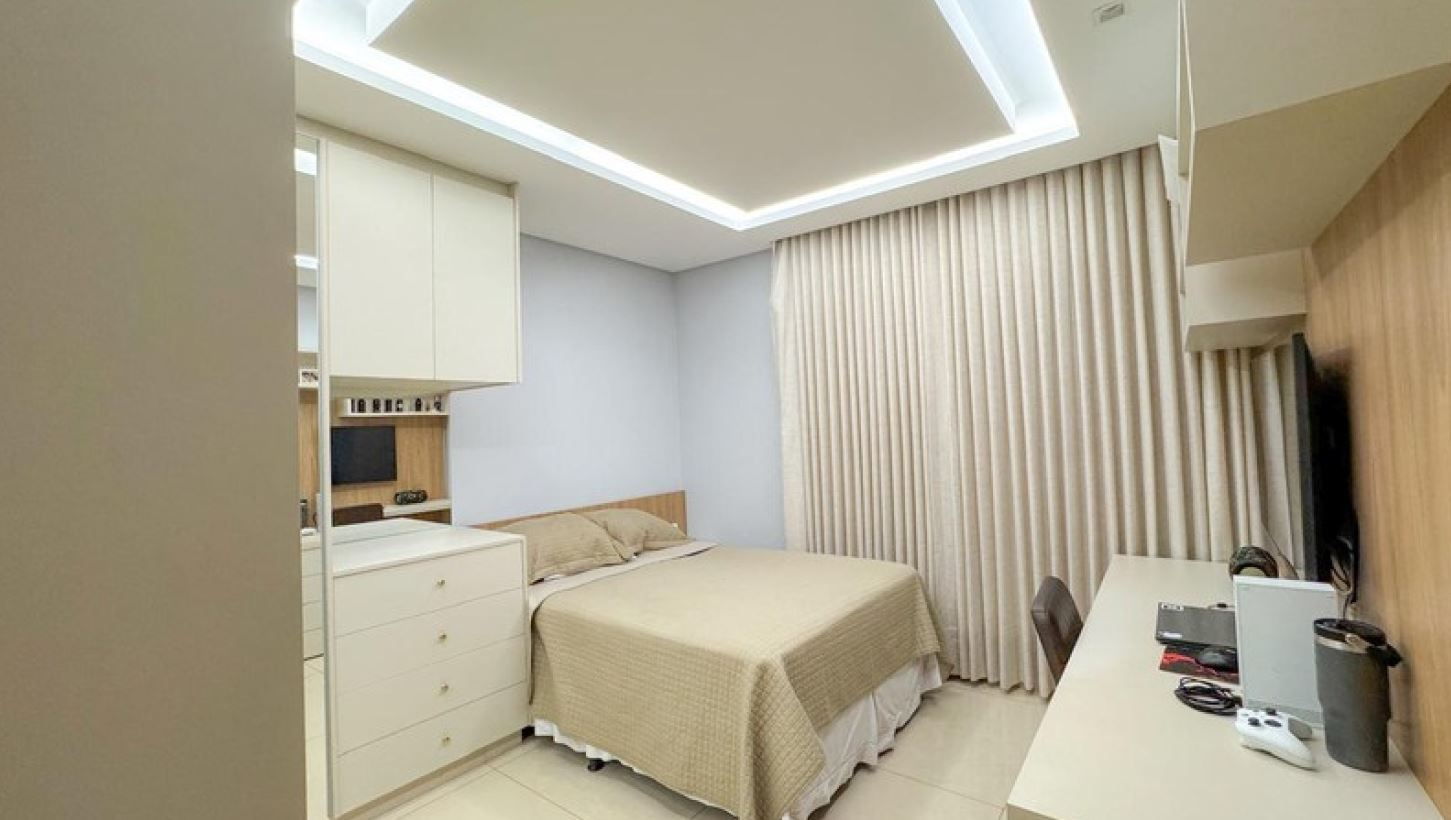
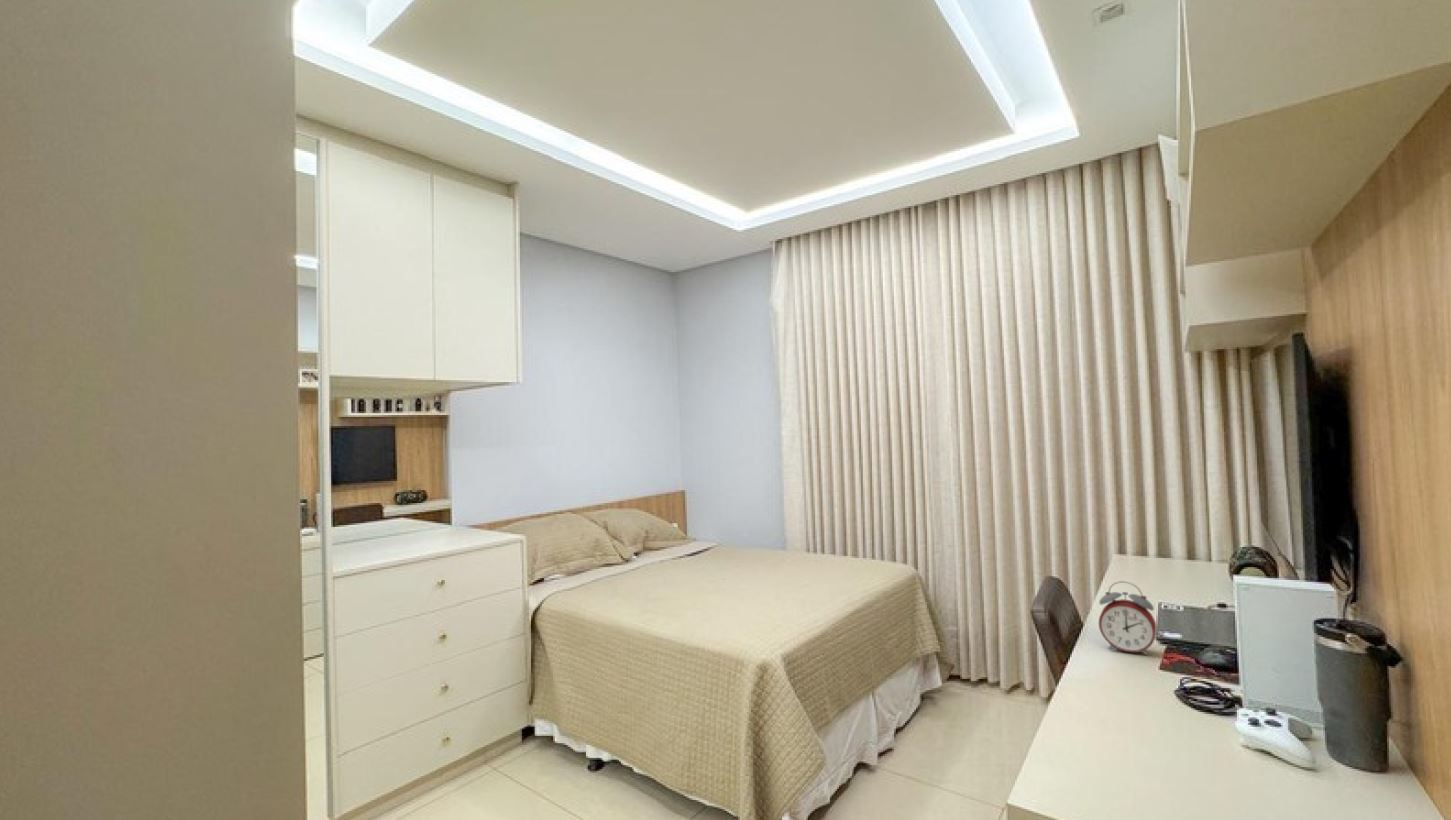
+ alarm clock [1098,580,1157,656]
